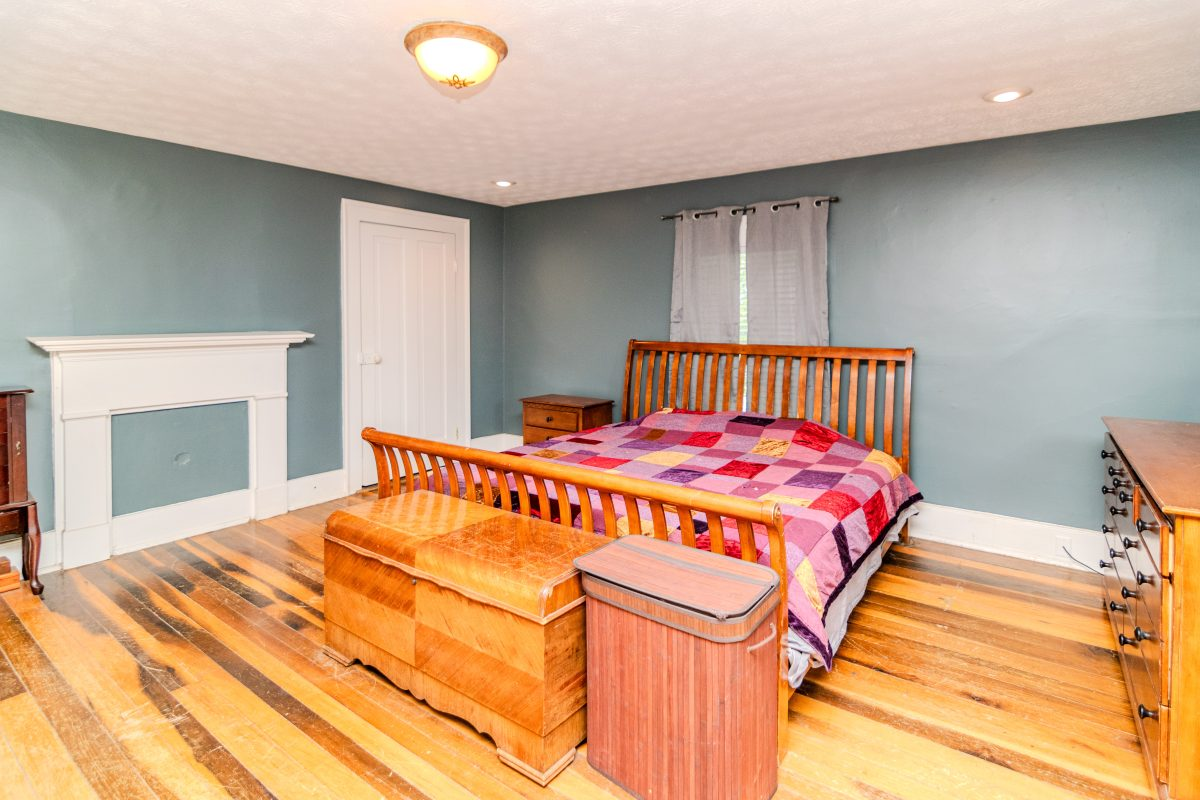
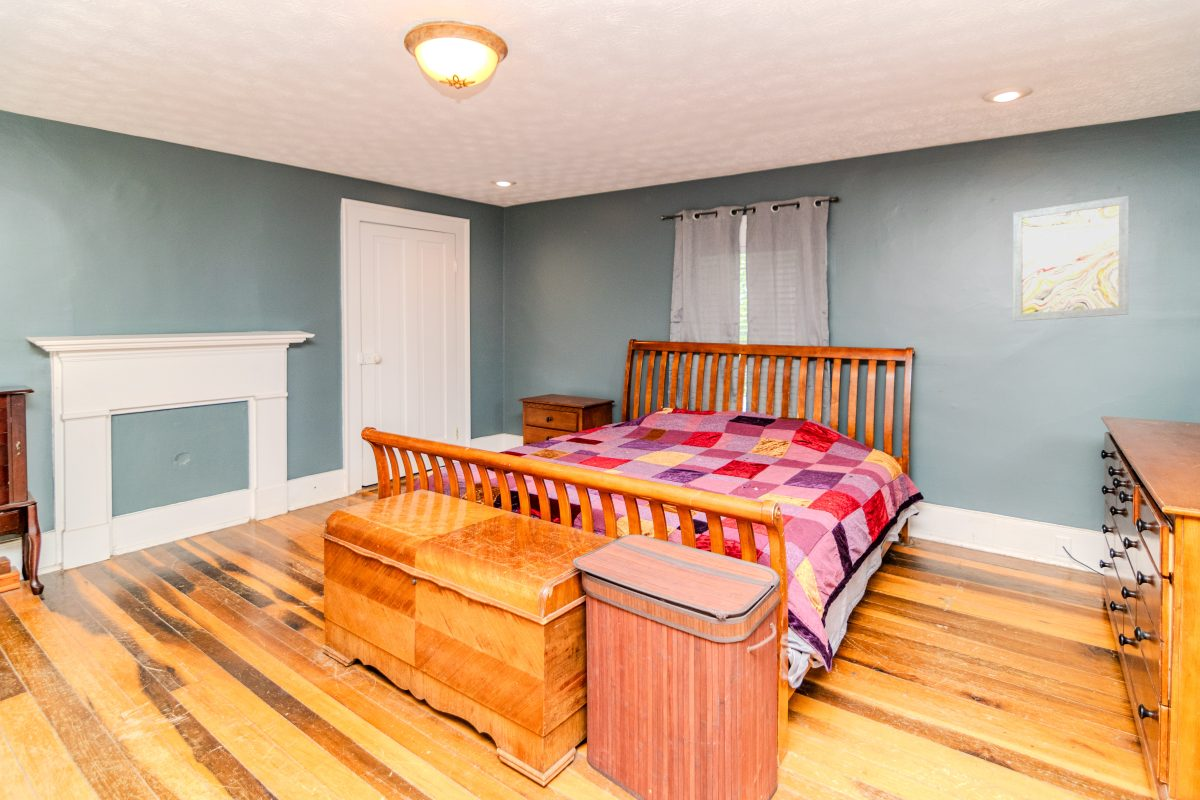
+ wall art [1012,195,1130,322]
